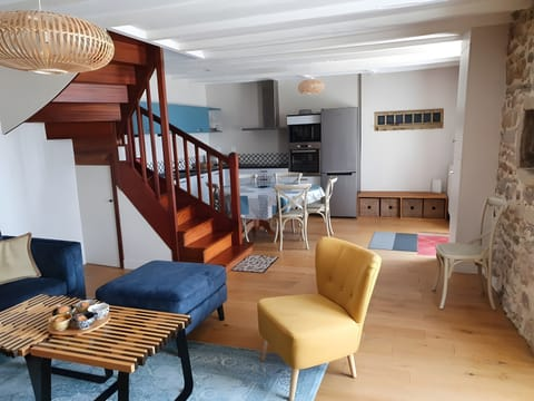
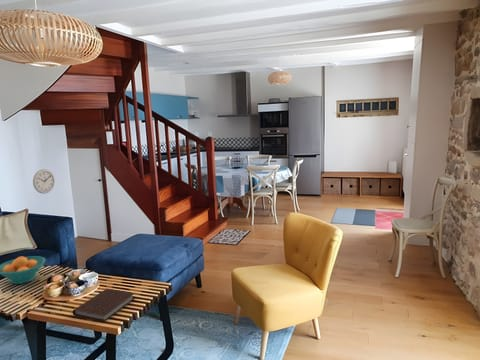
+ notebook [72,288,136,323]
+ fruit bowl [0,255,47,285]
+ wall clock [32,168,56,195]
